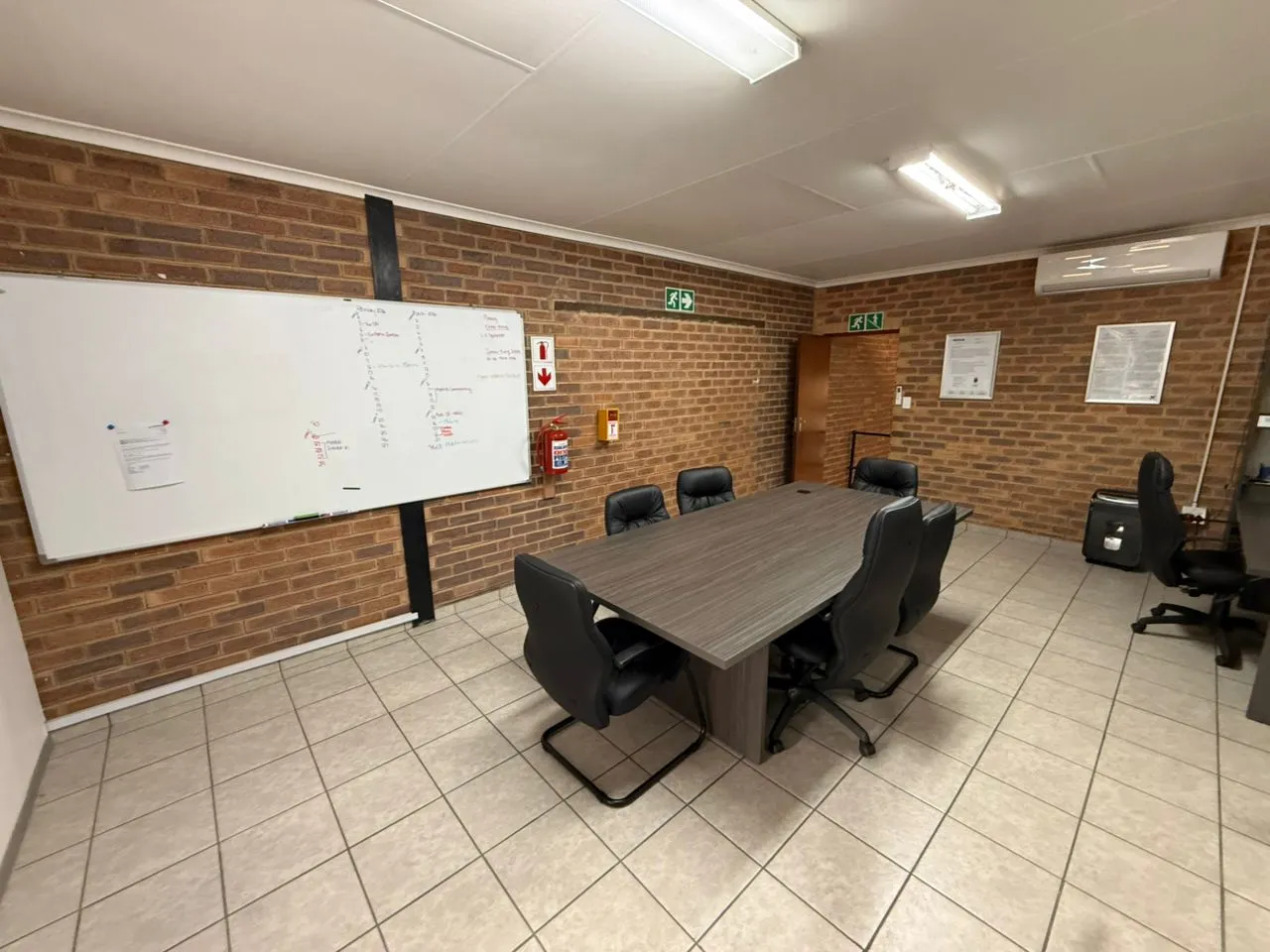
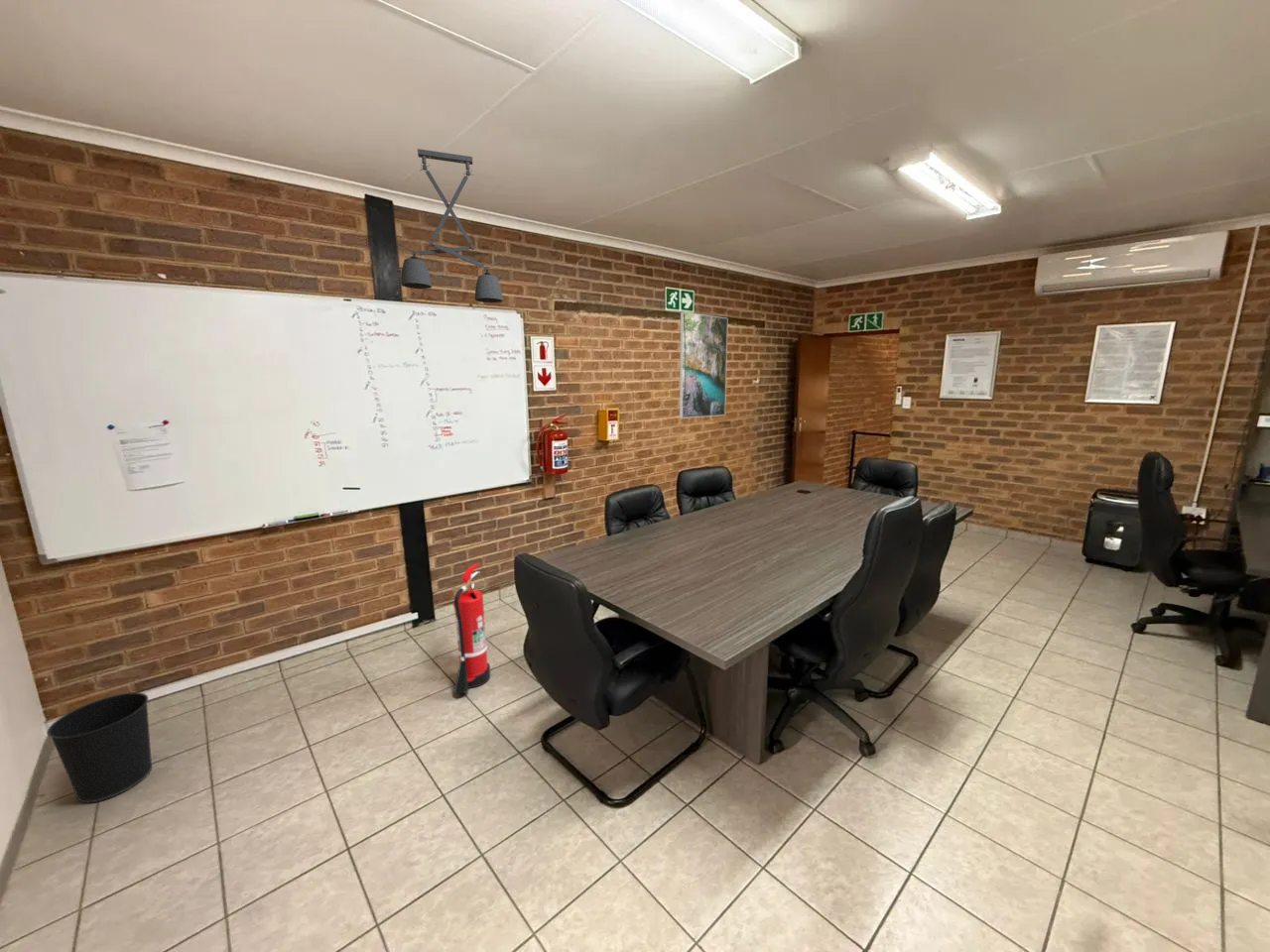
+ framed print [679,311,728,419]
+ wastebasket [47,691,153,804]
+ fire extinguisher [452,562,491,694]
+ ceiling light fixture [397,148,504,303]
